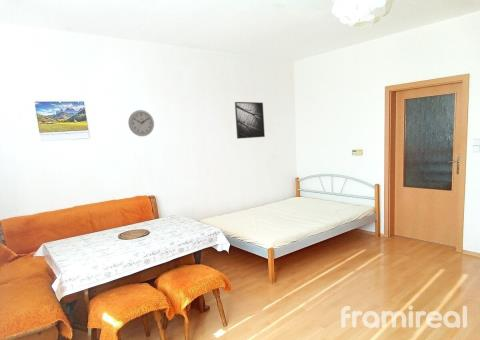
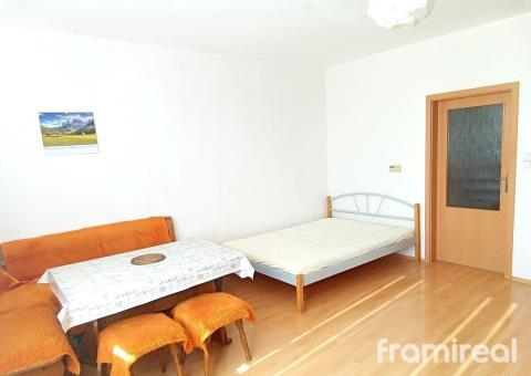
- wall clock [127,109,155,137]
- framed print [234,101,266,140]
